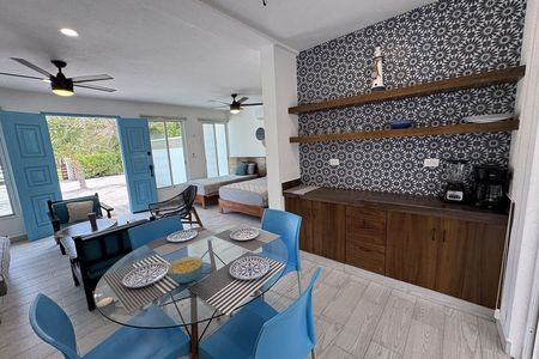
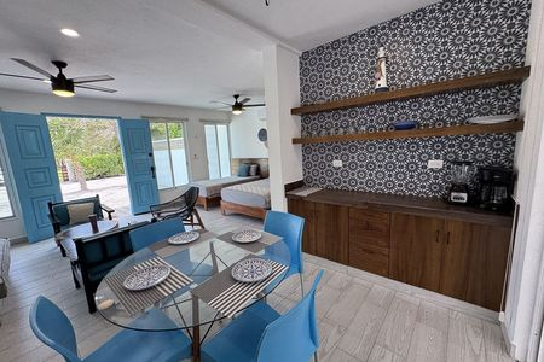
- cereal bowl [166,255,205,284]
